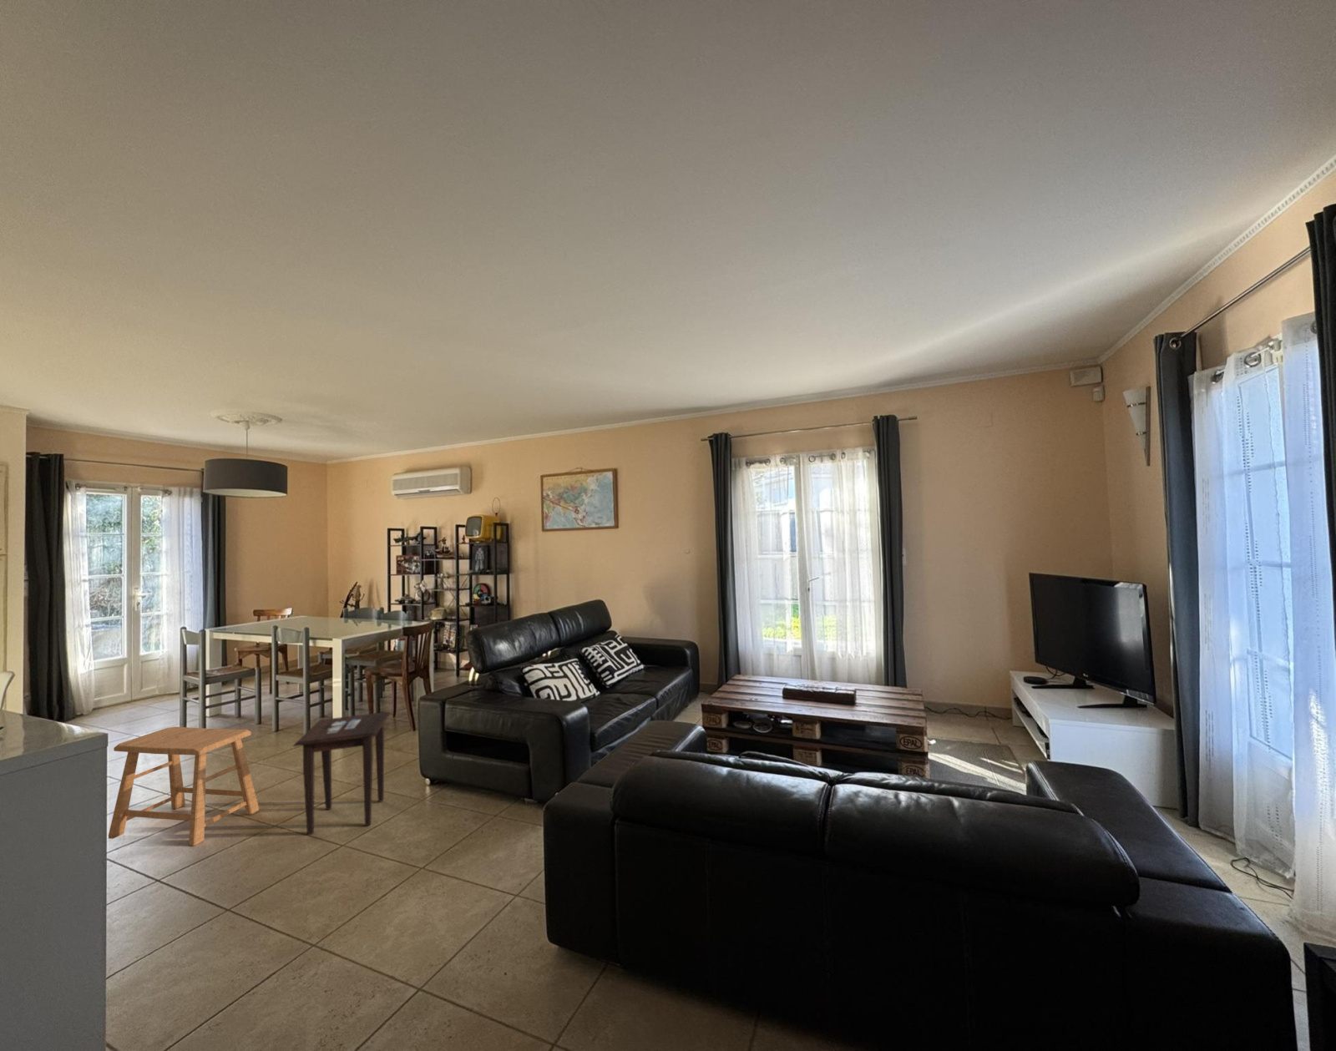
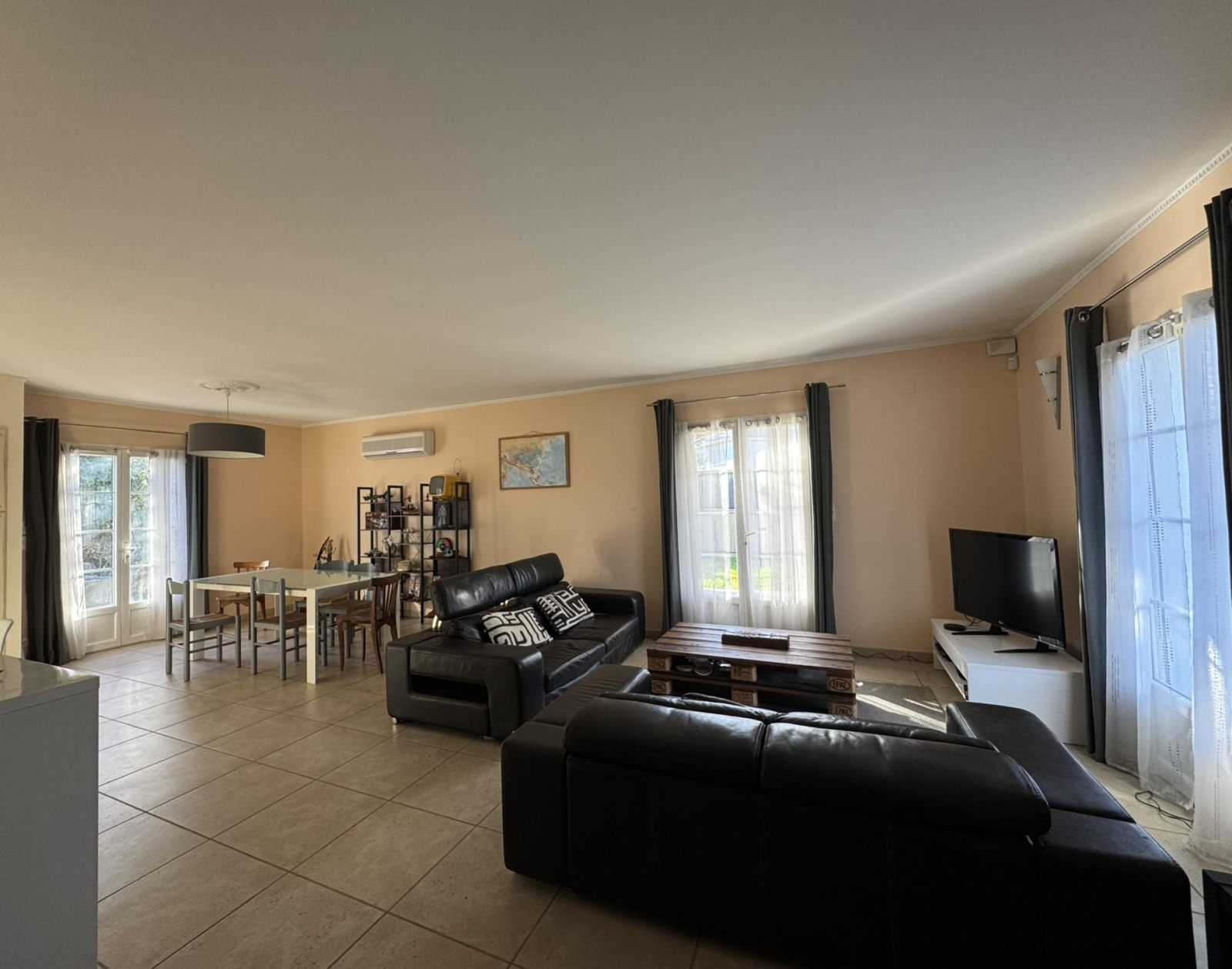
- side table [292,712,391,835]
- stool [107,727,260,846]
